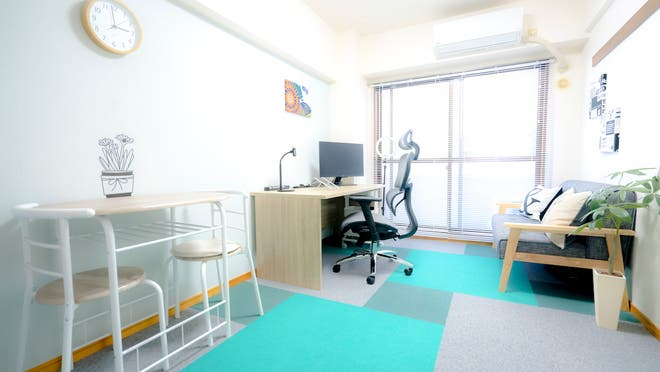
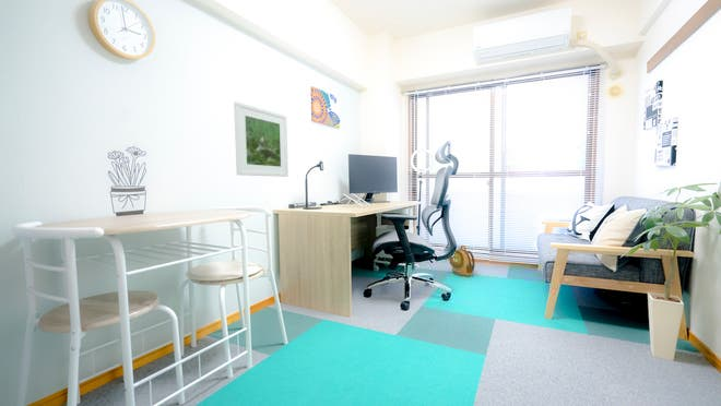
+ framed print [233,100,289,178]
+ backpack [449,244,476,277]
